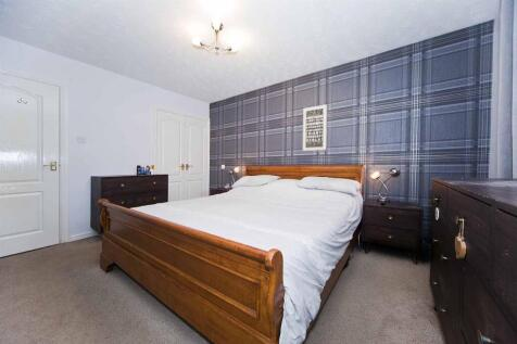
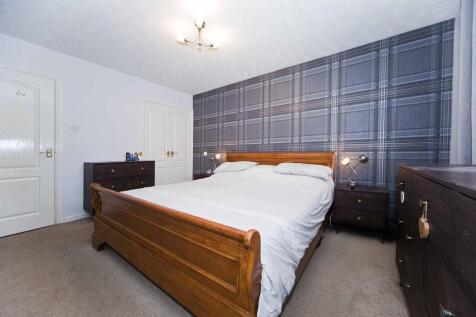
- wall art [302,103,328,152]
